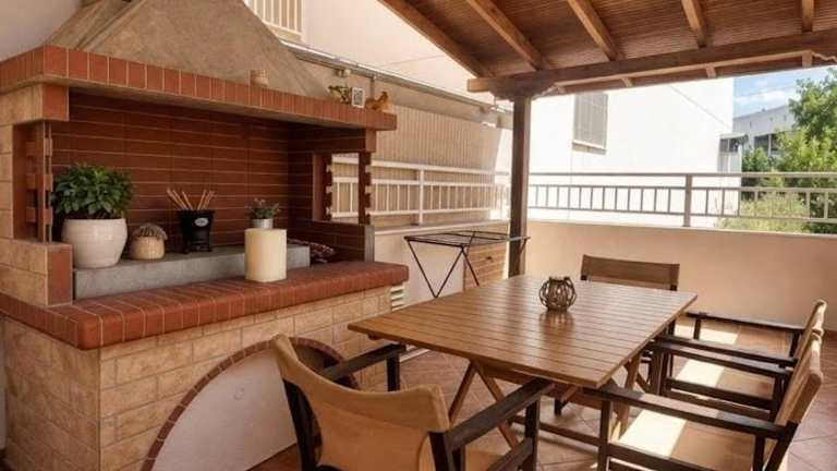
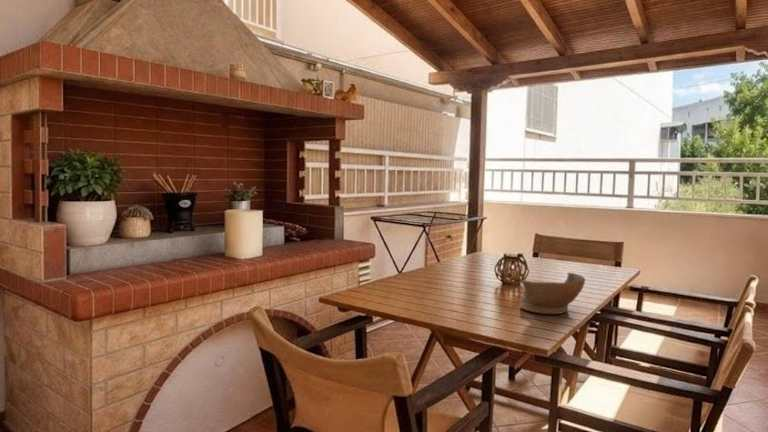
+ ceramic bowl [519,272,586,315]
